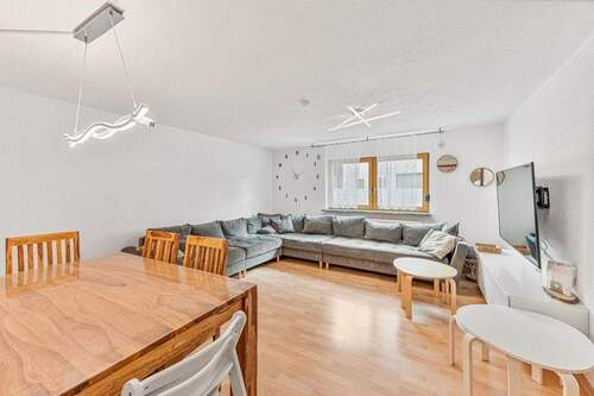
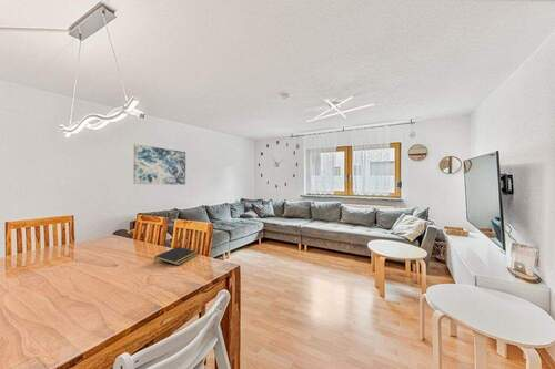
+ notepad [153,246,200,266]
+ wall art [133,143,186,186]
